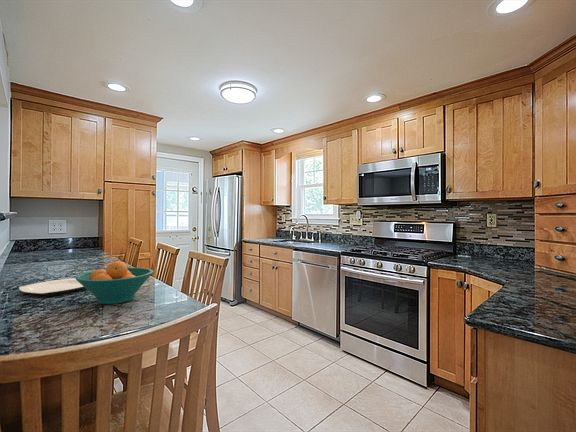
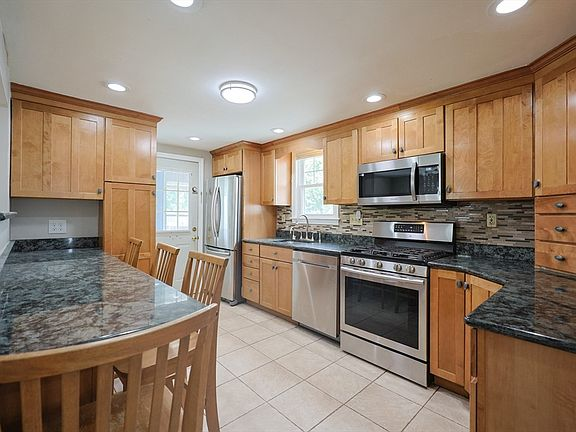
- fruit bowl [74,260,154,305]
- plate [18,277,85,296]
